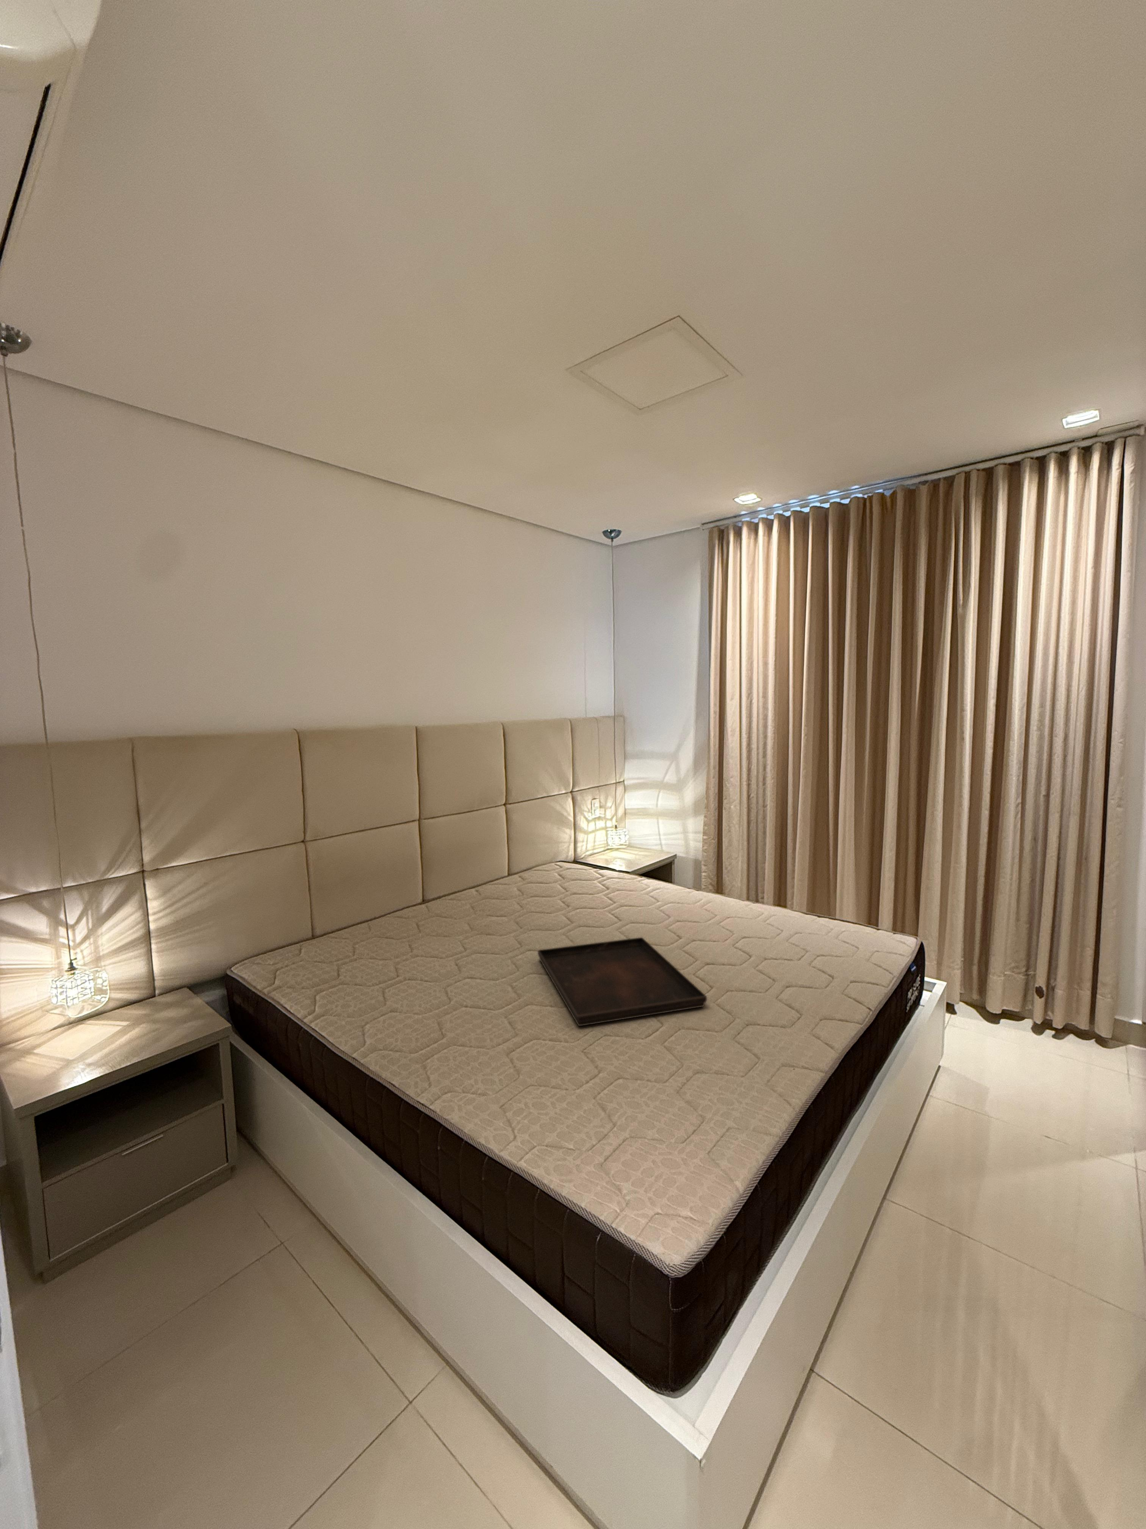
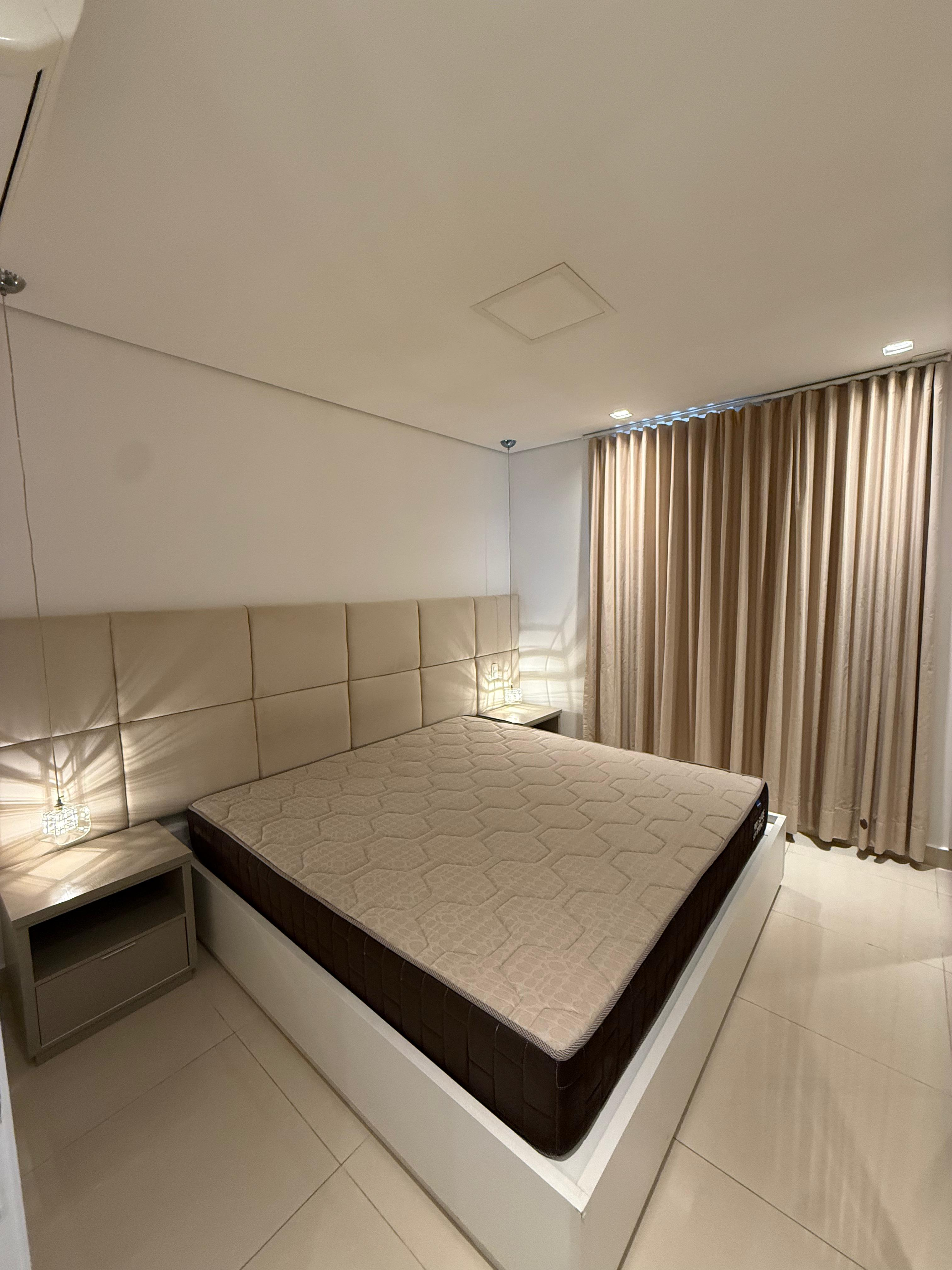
- serving tray [537,937,707,1026]
